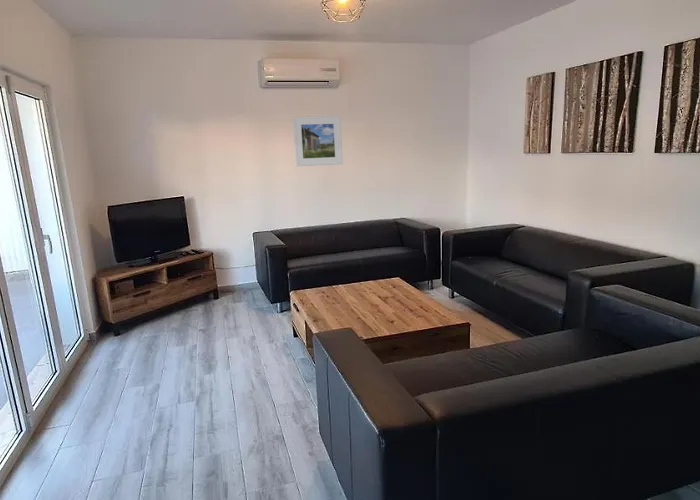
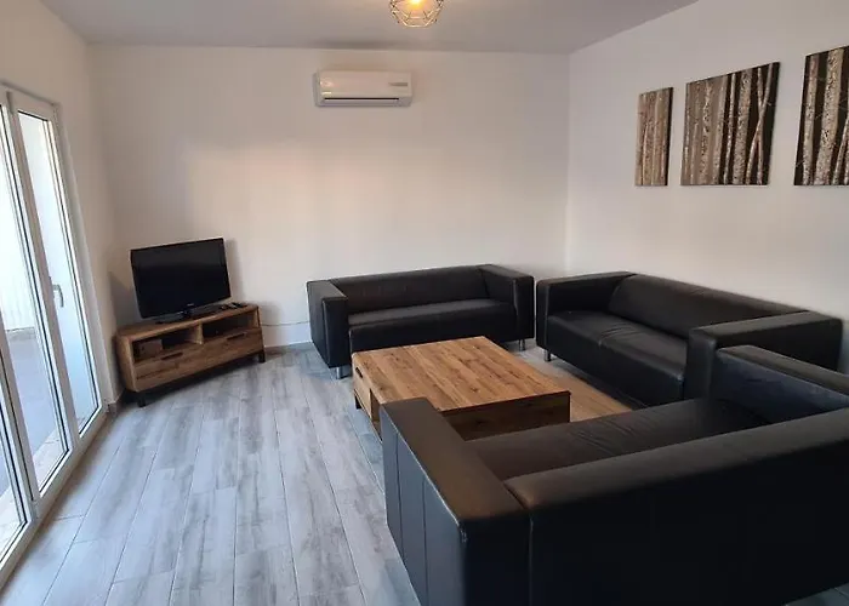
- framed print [292,115,344,167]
